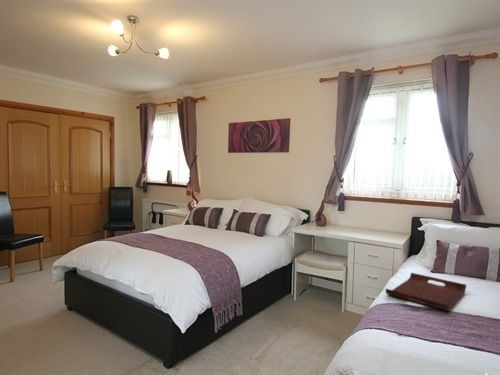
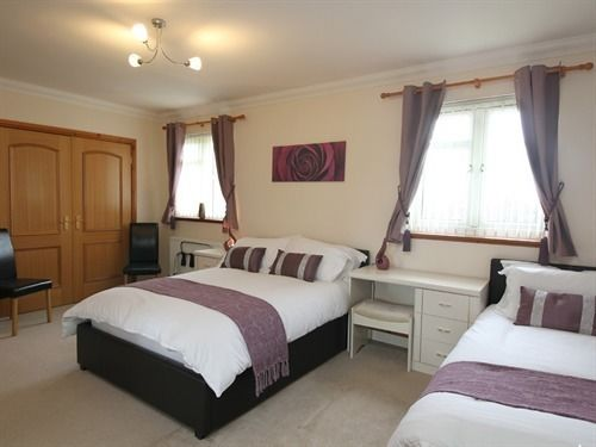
- serving tray [384,272,467,312]
